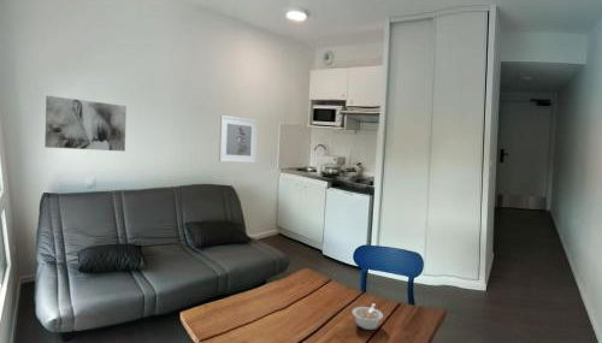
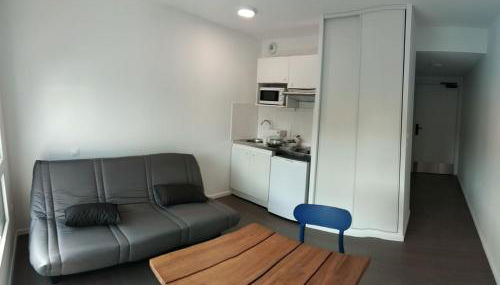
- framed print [218,114,259,164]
- legume [352,302,384,331]
- wall art [43,95,128,153]
